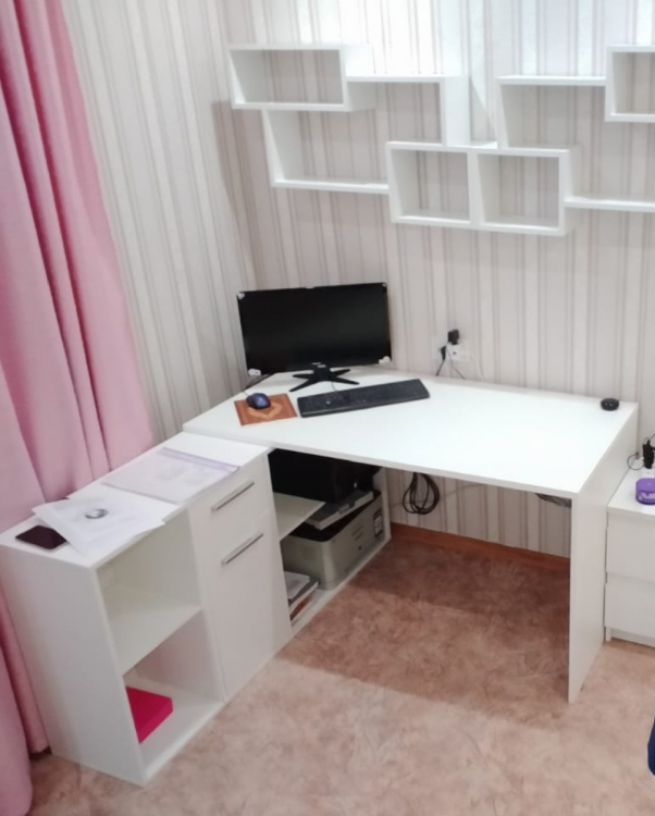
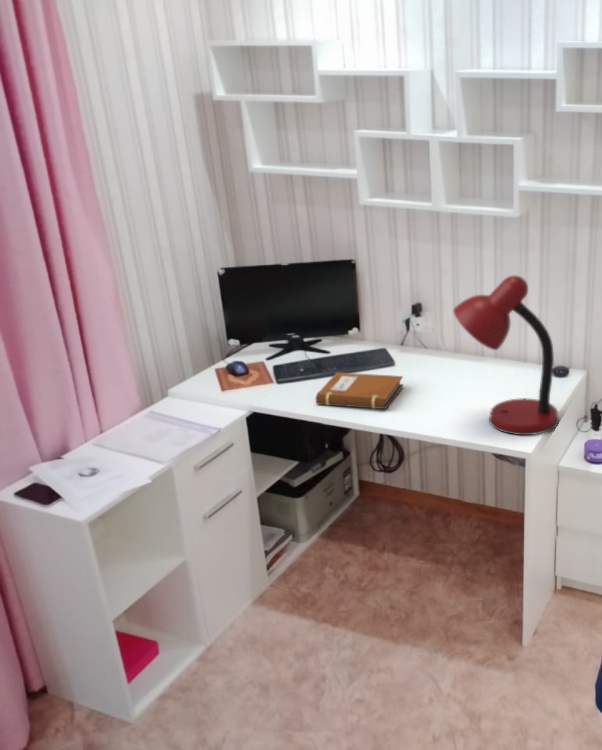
+ desk lamp [452,274,560,436]
+ notebook [315,371,404,410]
